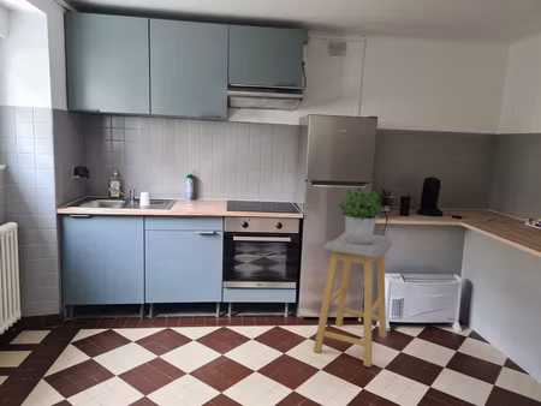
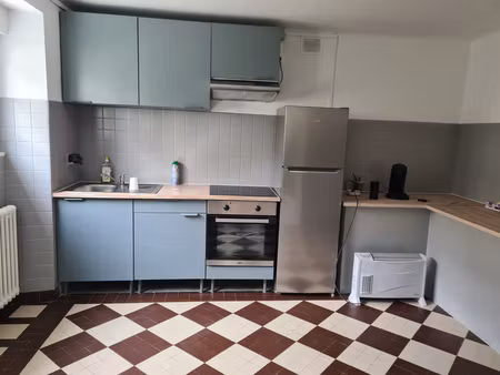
- potted plant [335,186,386,244]
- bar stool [313,231,393,368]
